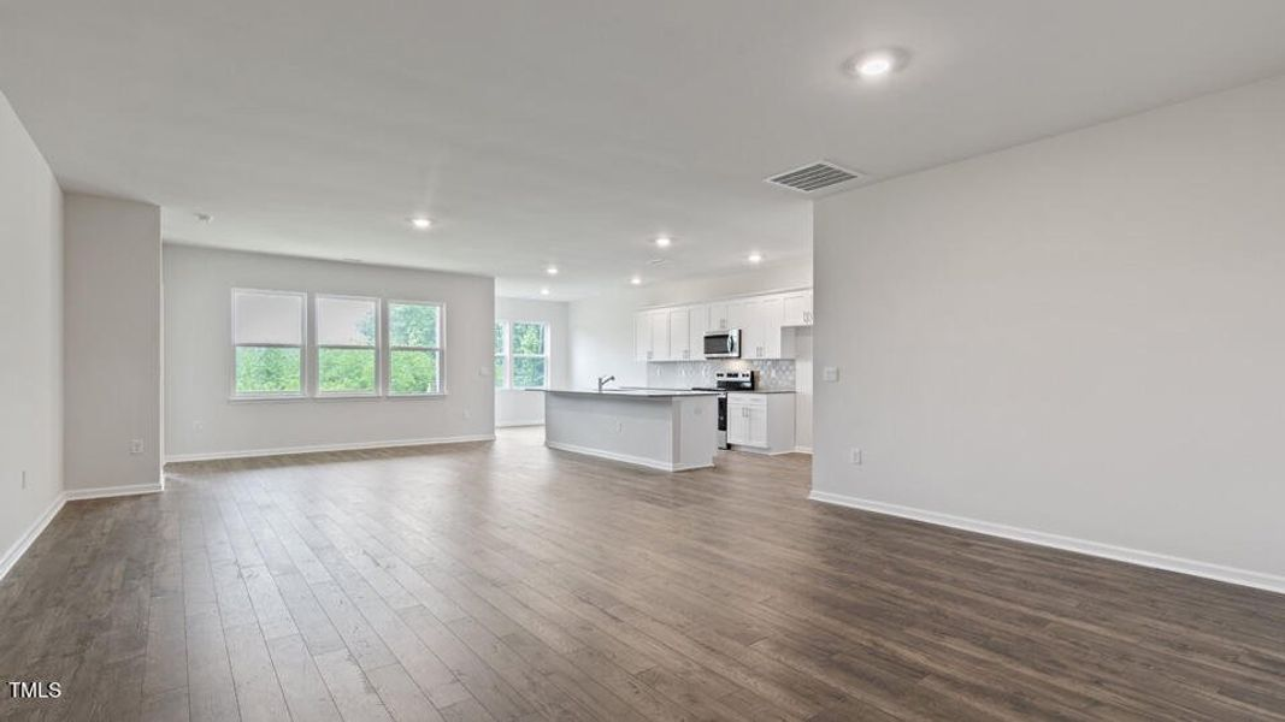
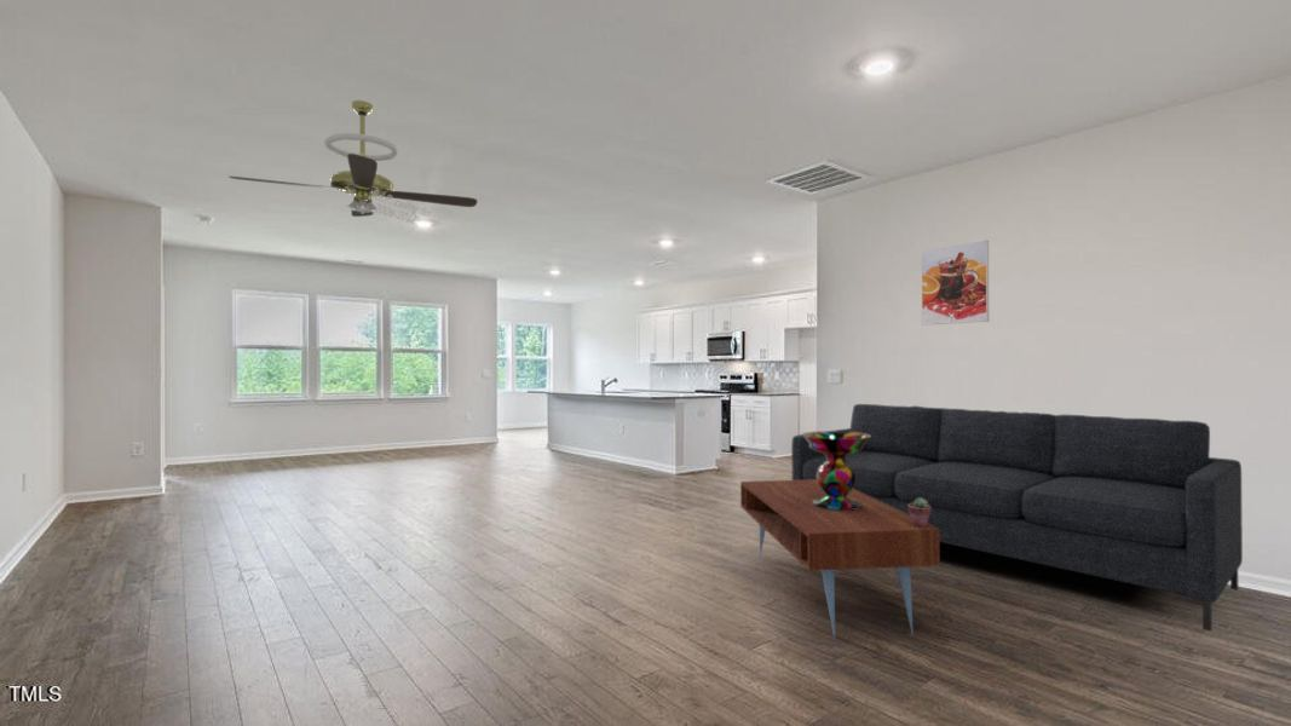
+ decorative bowl [801,430,871,511]
+ potted succulent [909,497,930,528]
+ coffee table [739,479,941,639]
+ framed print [921,240,990,327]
+ ceiling fan [227,99,479,224]
+ sofa [790,403,1244,633]
